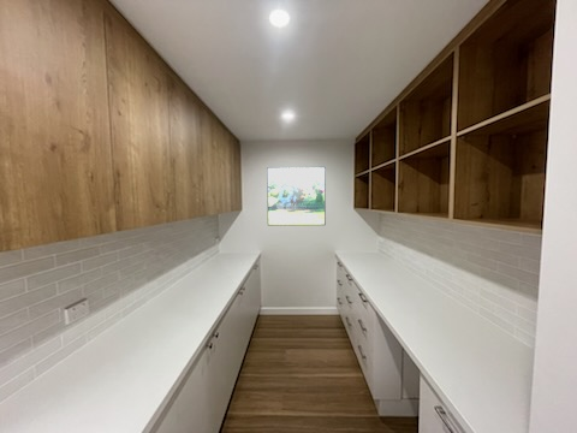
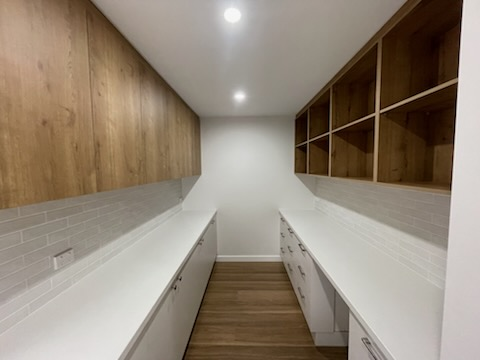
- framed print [266,166,327,226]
